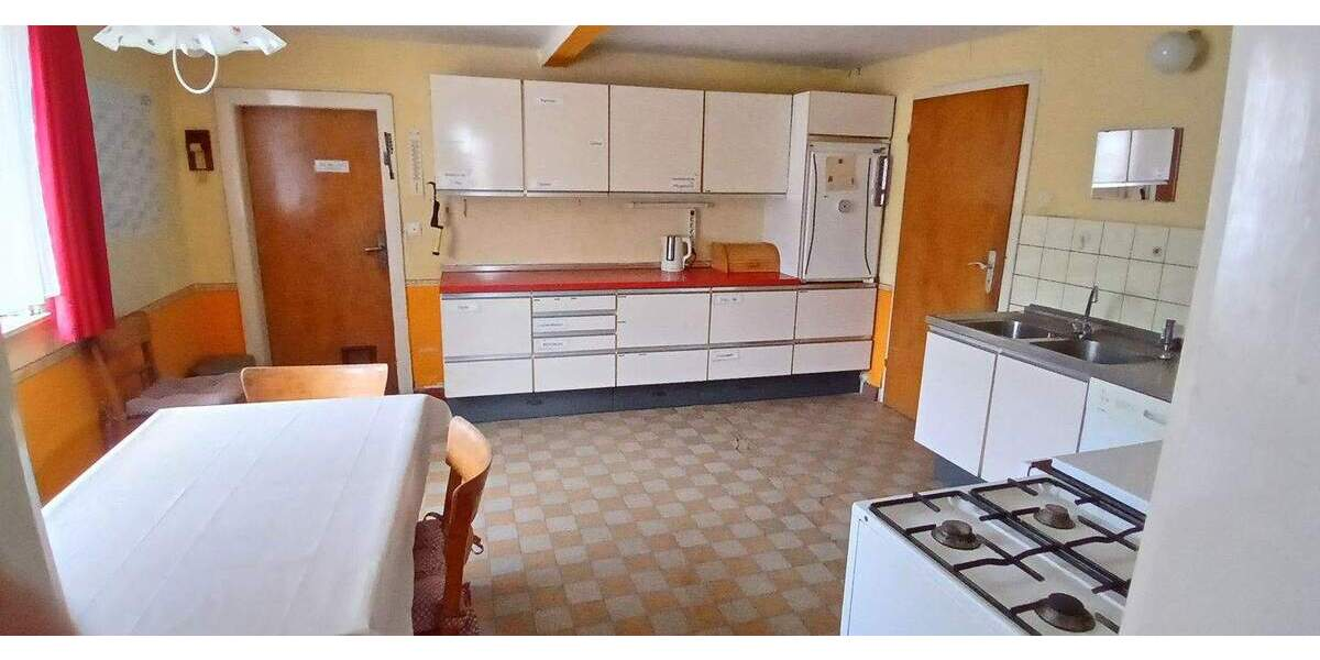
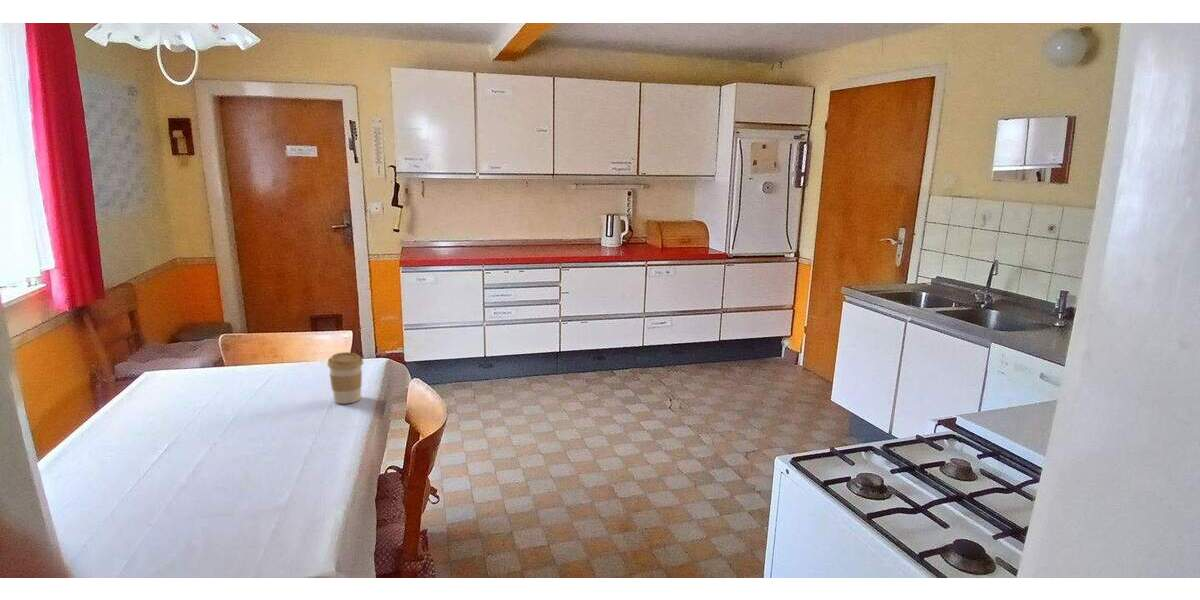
+ coffee cup [326,351,364,405]
